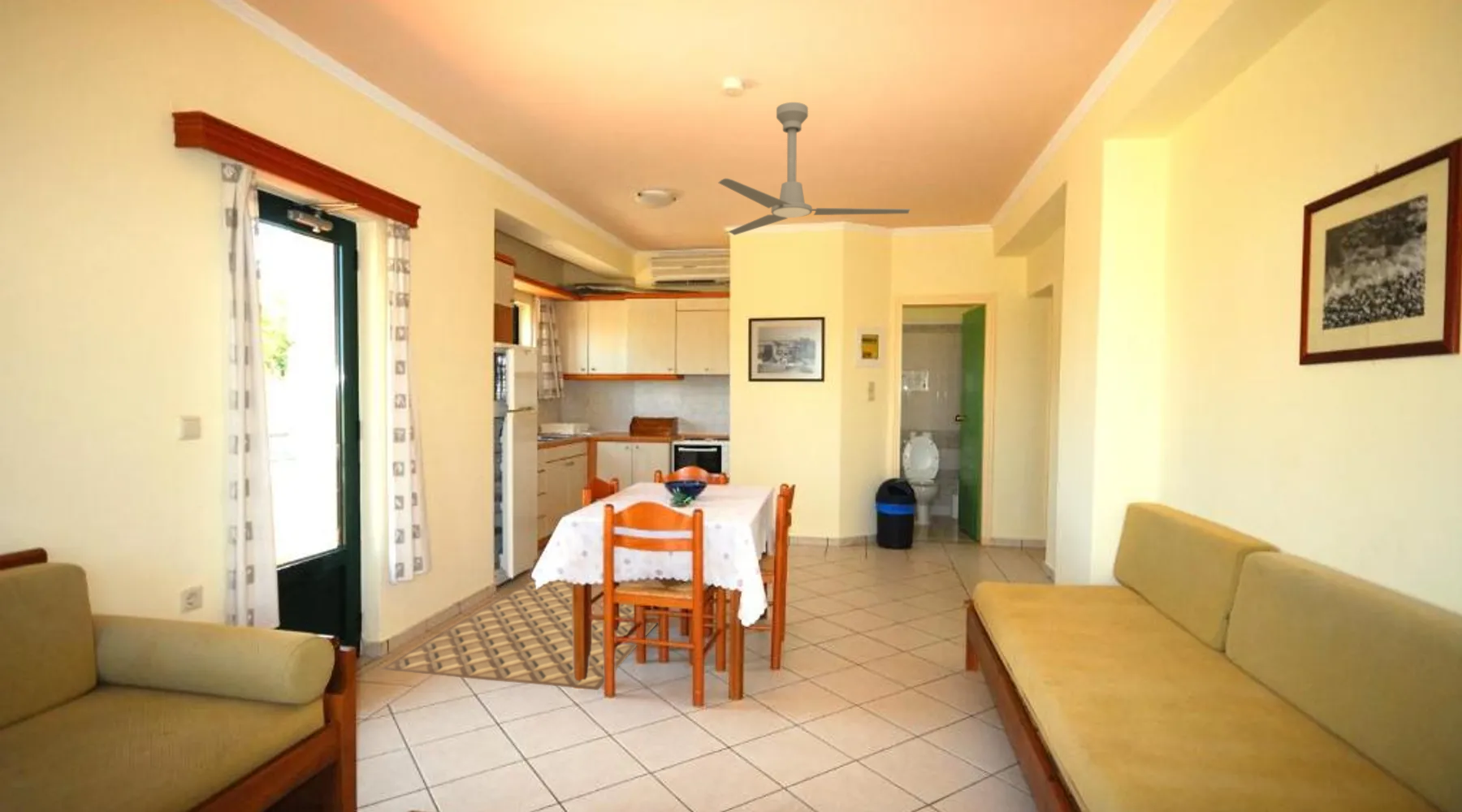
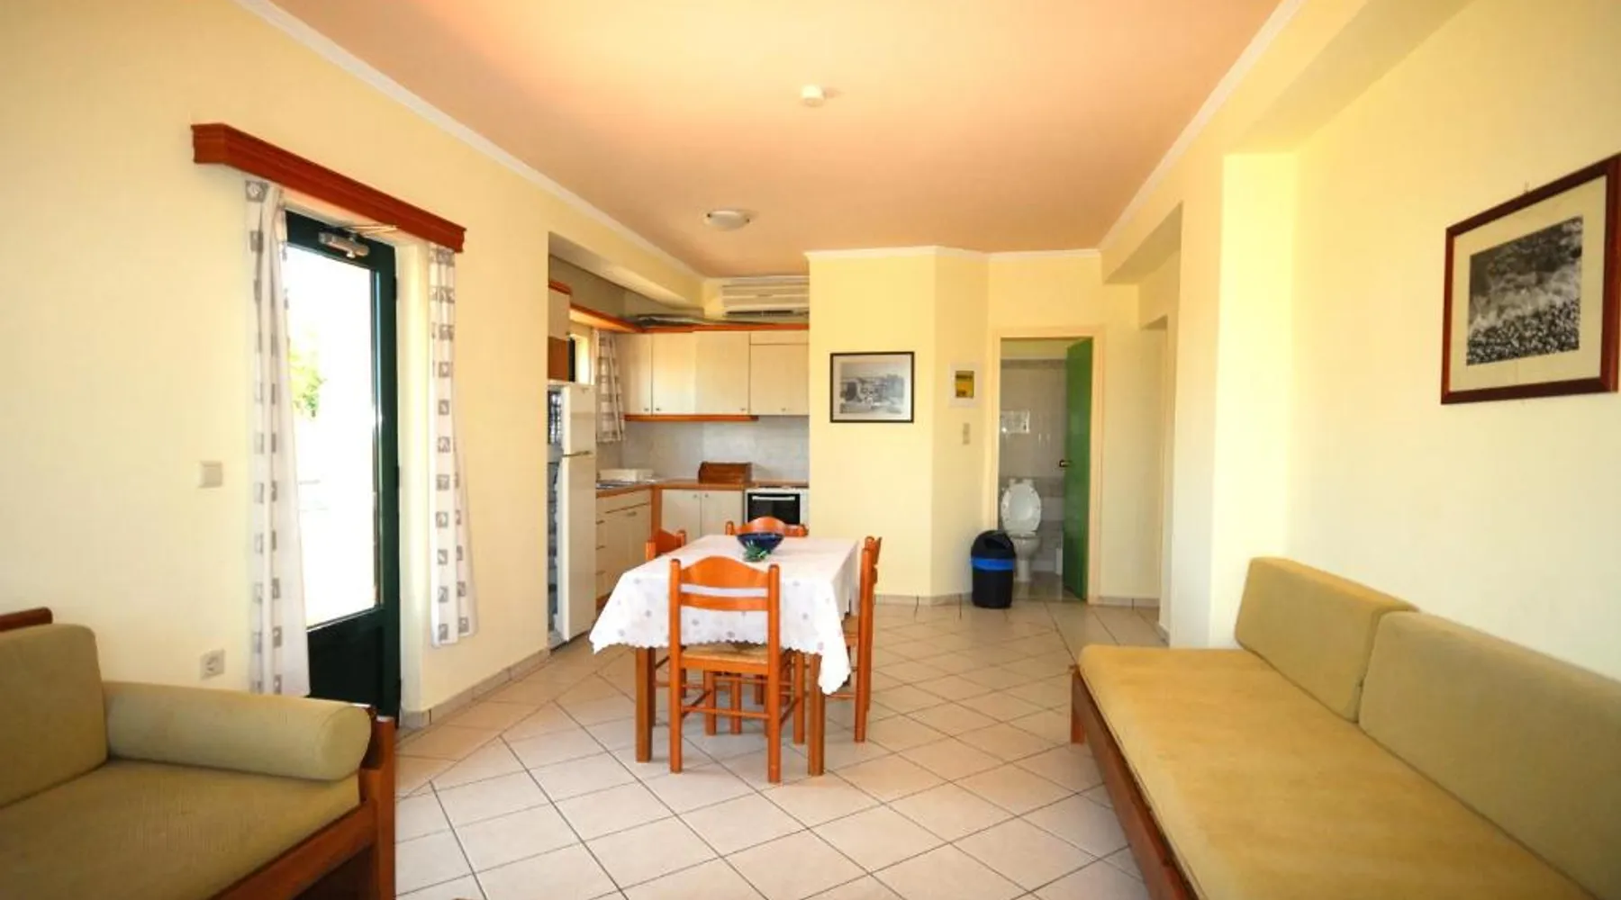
- rug [378,579,658,691]
- ceiling fan [717,102,912,236]
